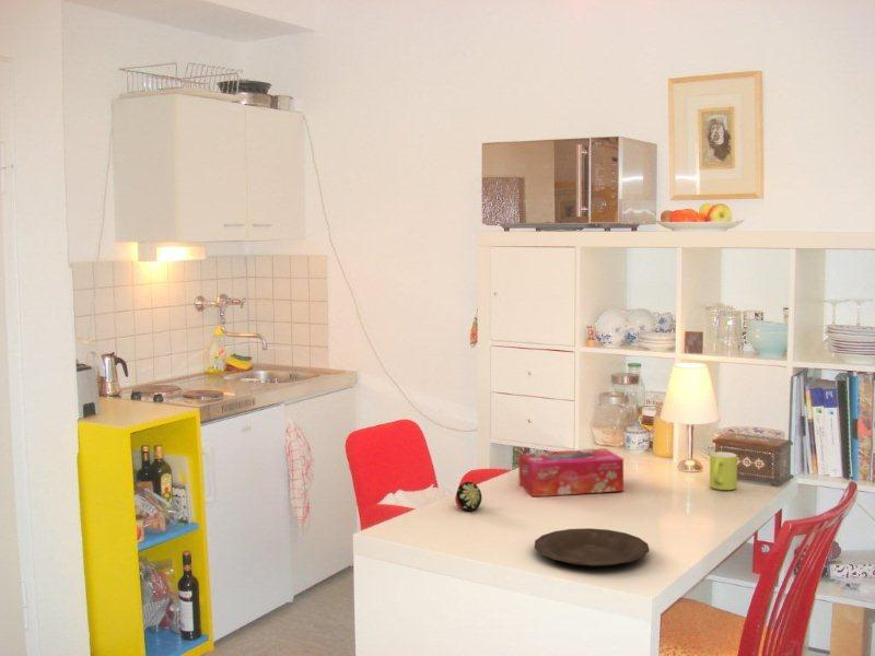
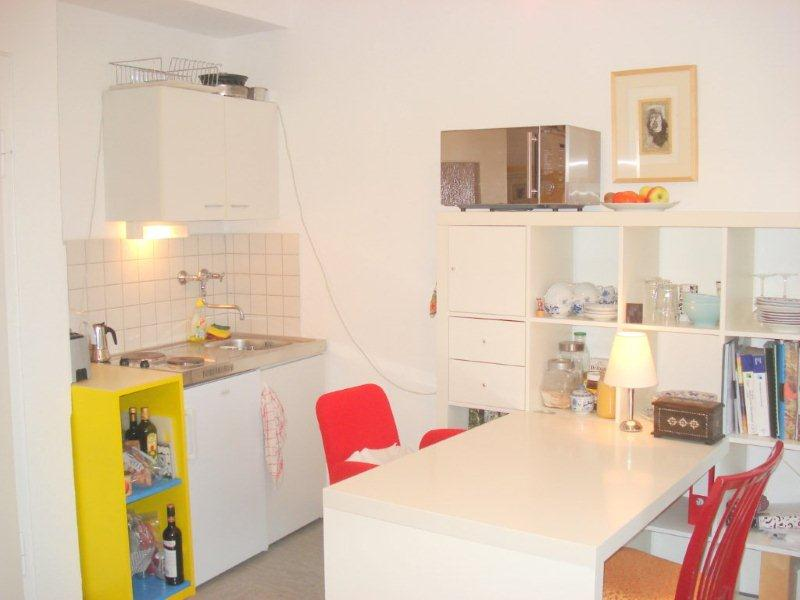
- mug [709,450,738,491]
- plate [534,527,651,569]
- tissue box [517,447,625,497]
- fruit [454,481,483,512]
